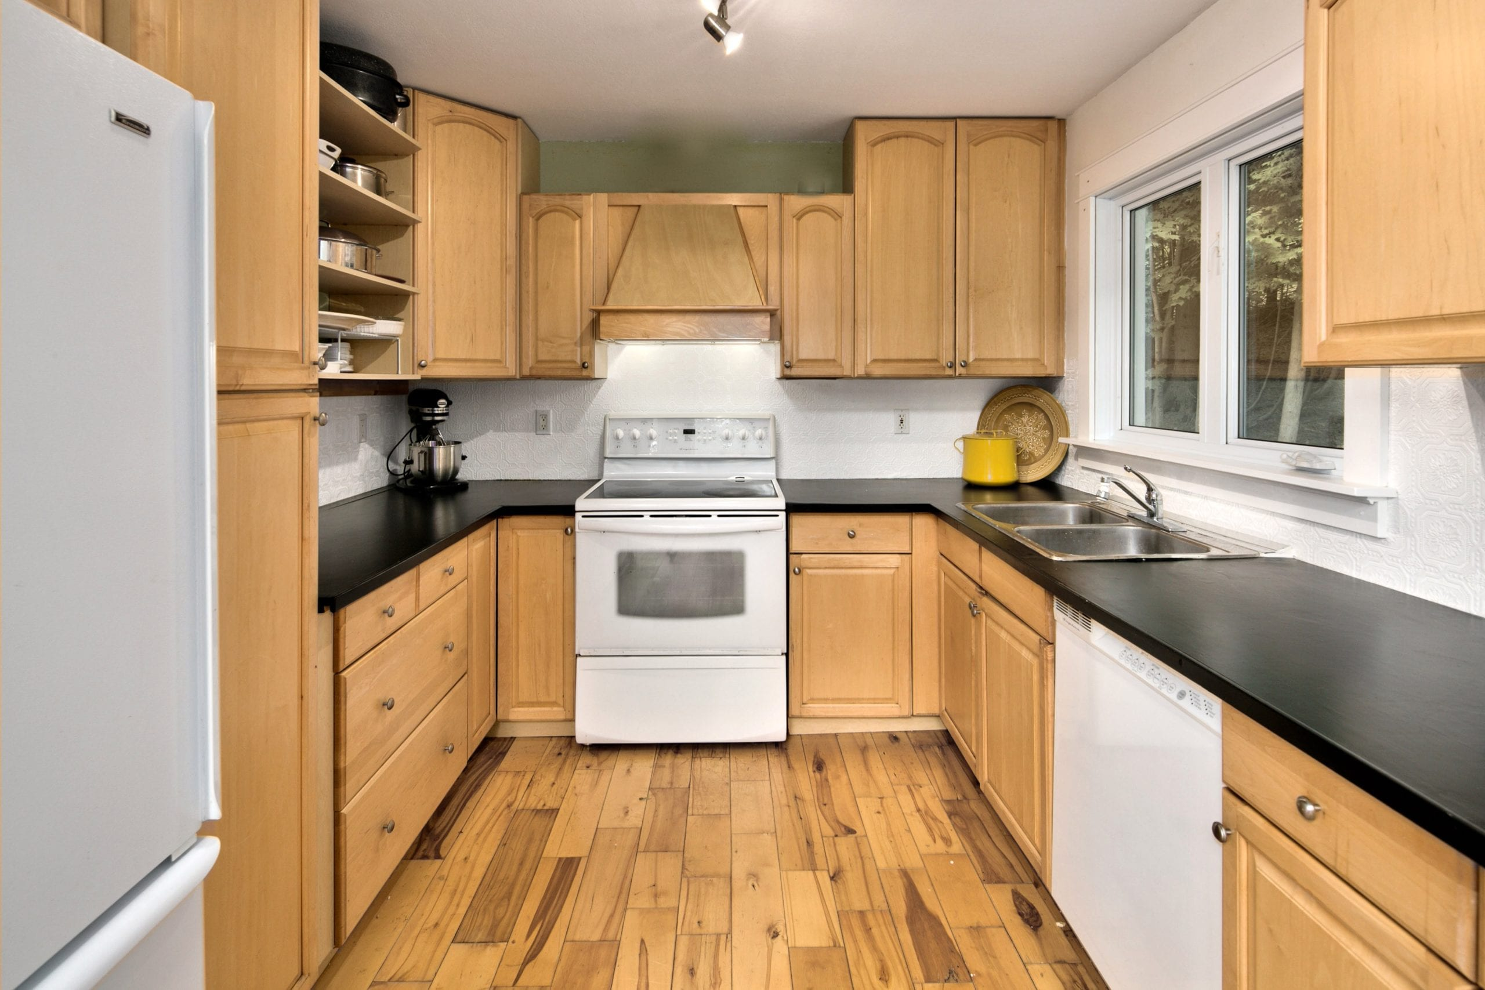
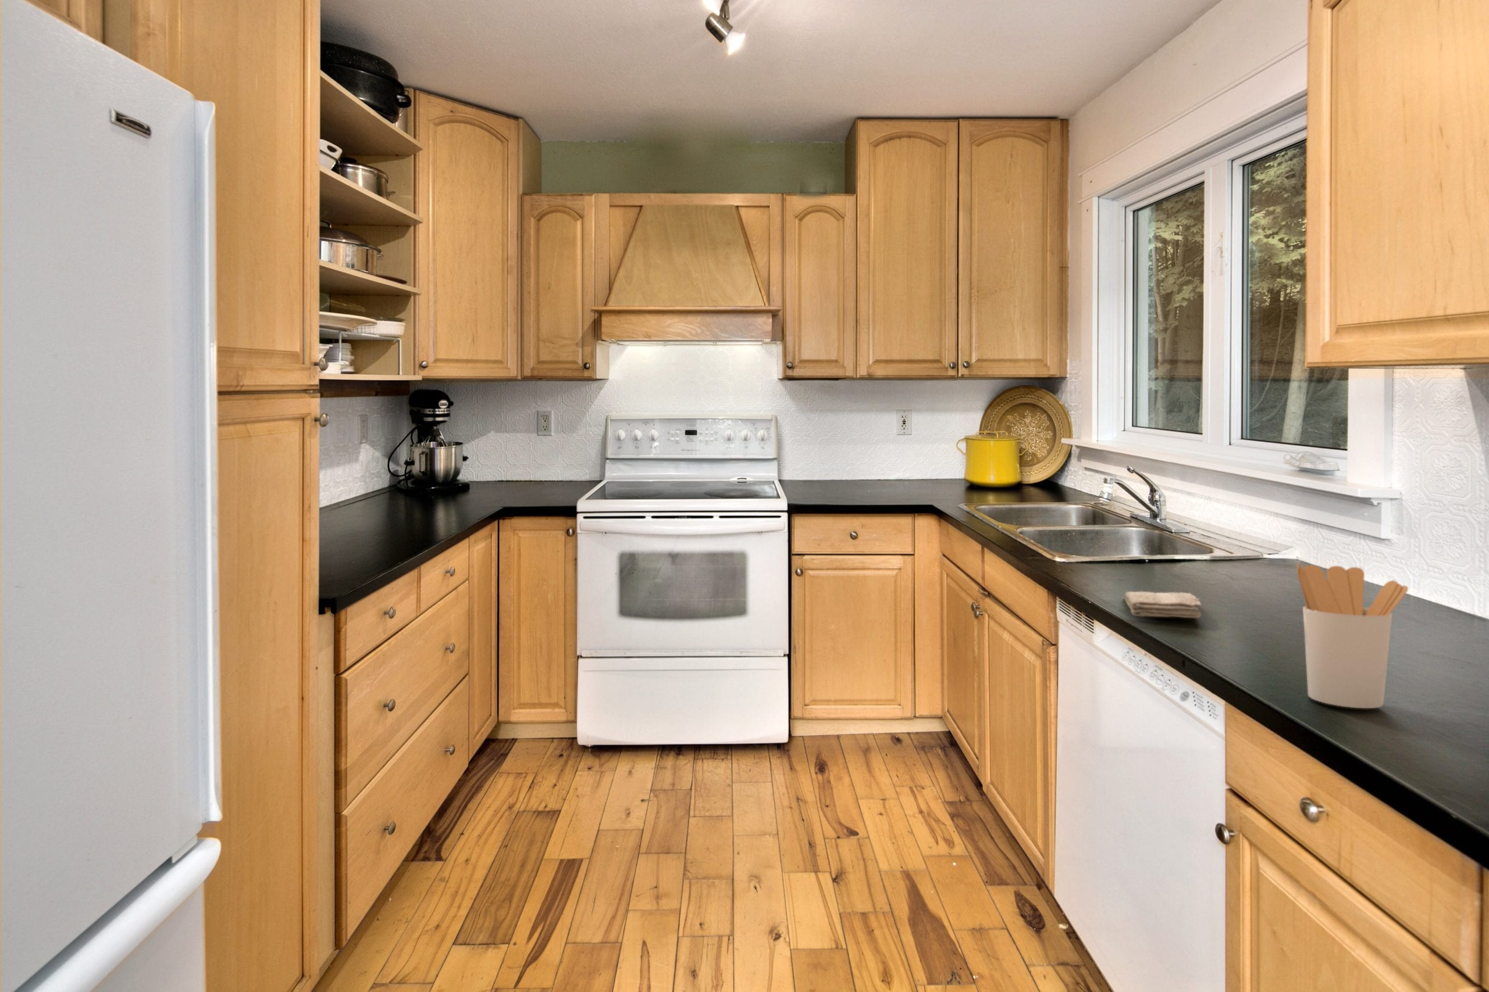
+ utensil holder [1296,564,1409,709]
+ washcloth [1123,591,1202,619]
